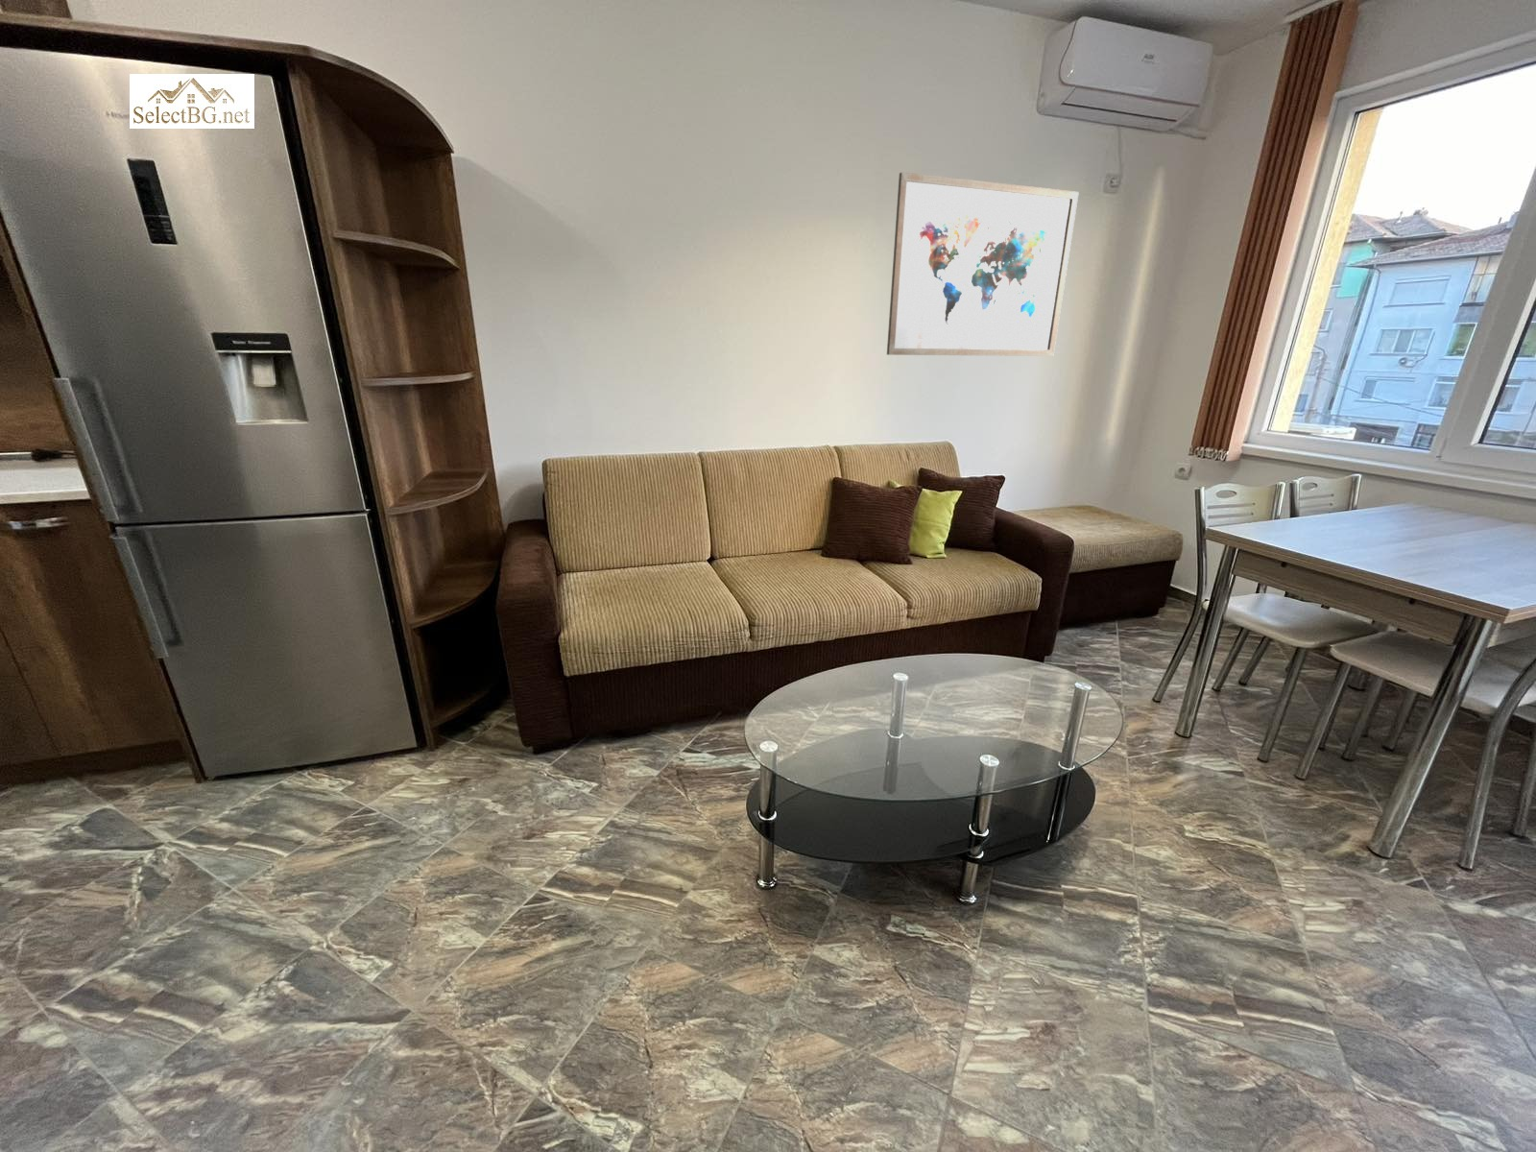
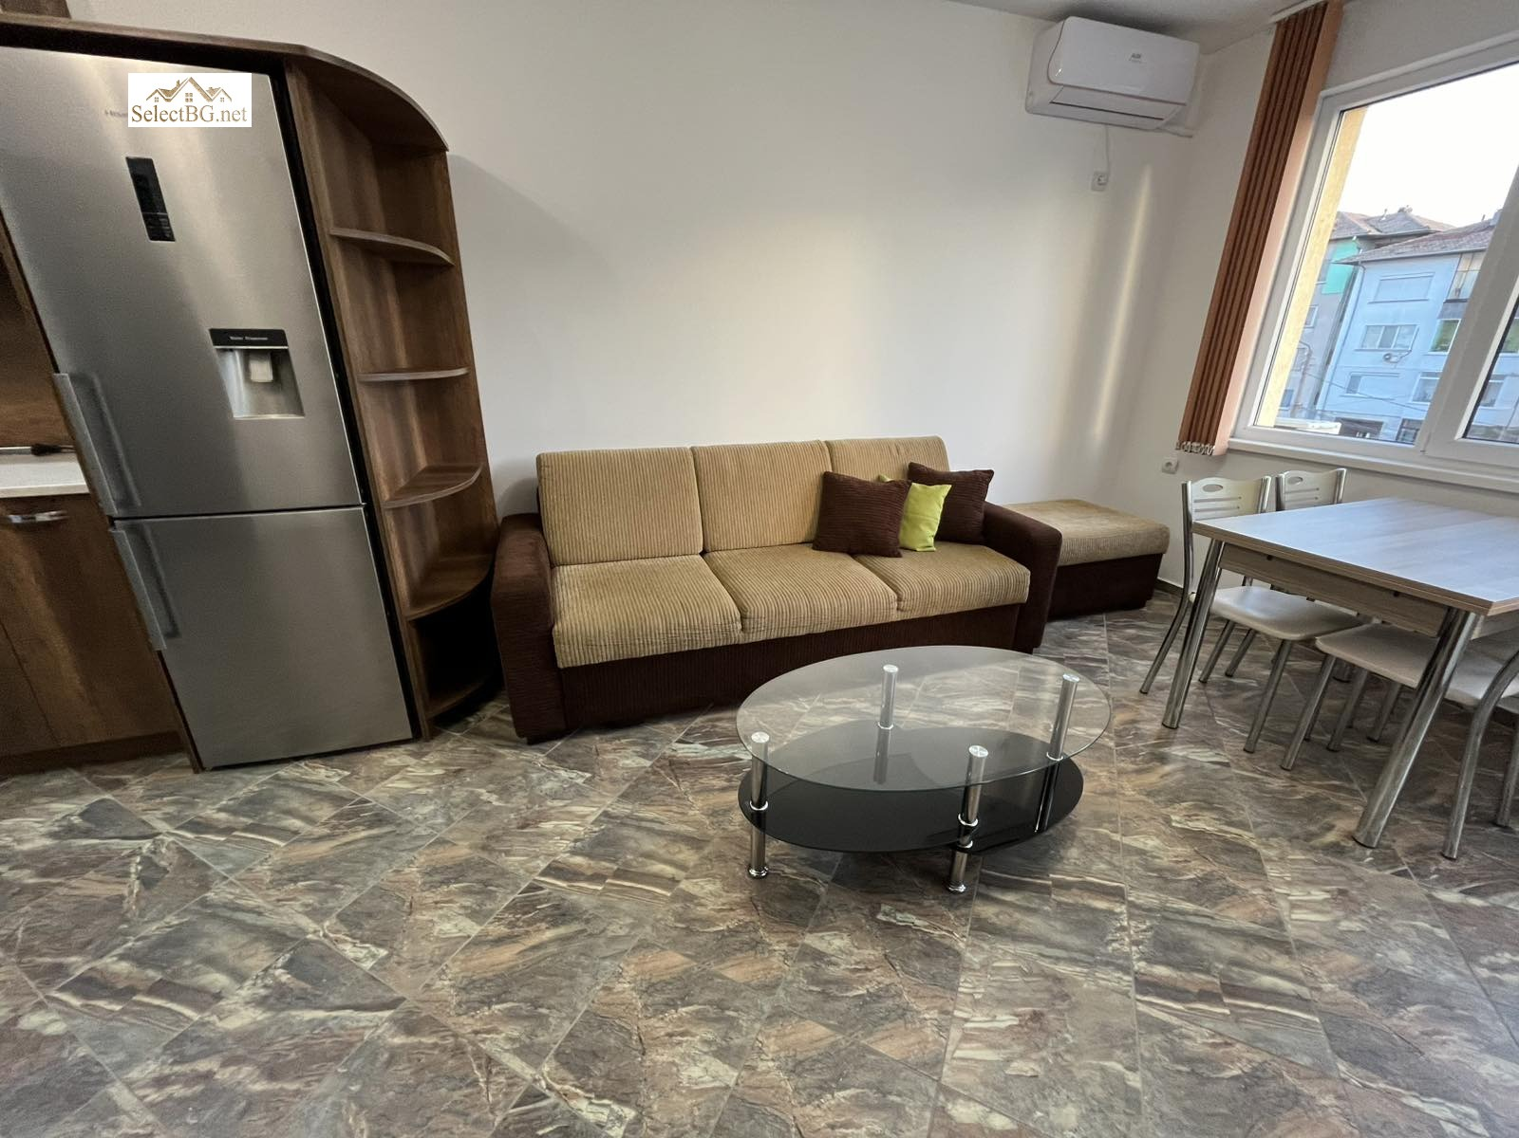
- wall art [887,171,1080,357]
